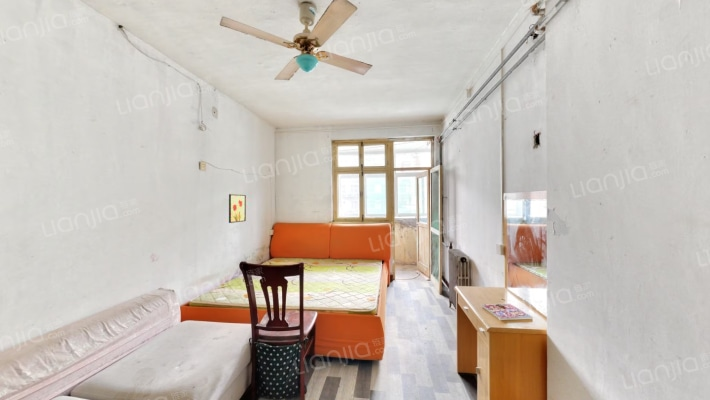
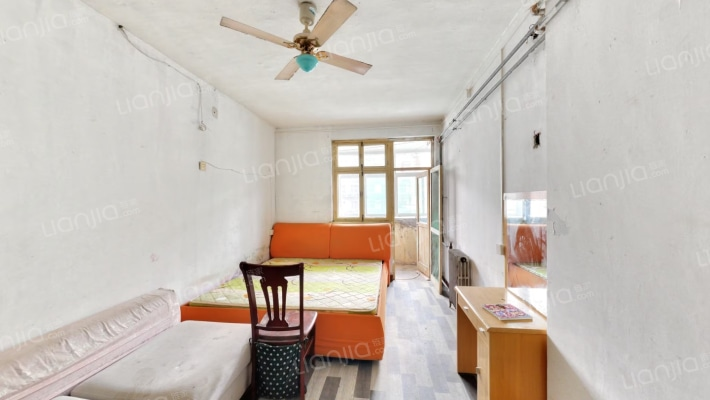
- wall art [228,193,247,224]
